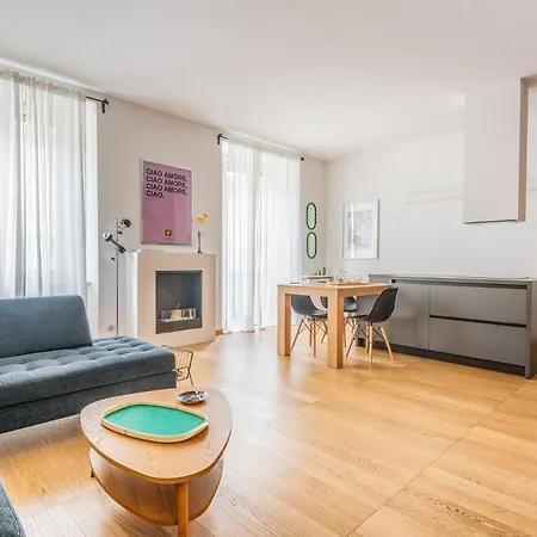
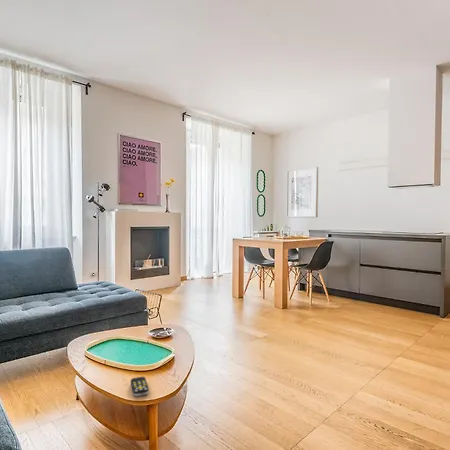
+ remote control [130,376,150,397]
